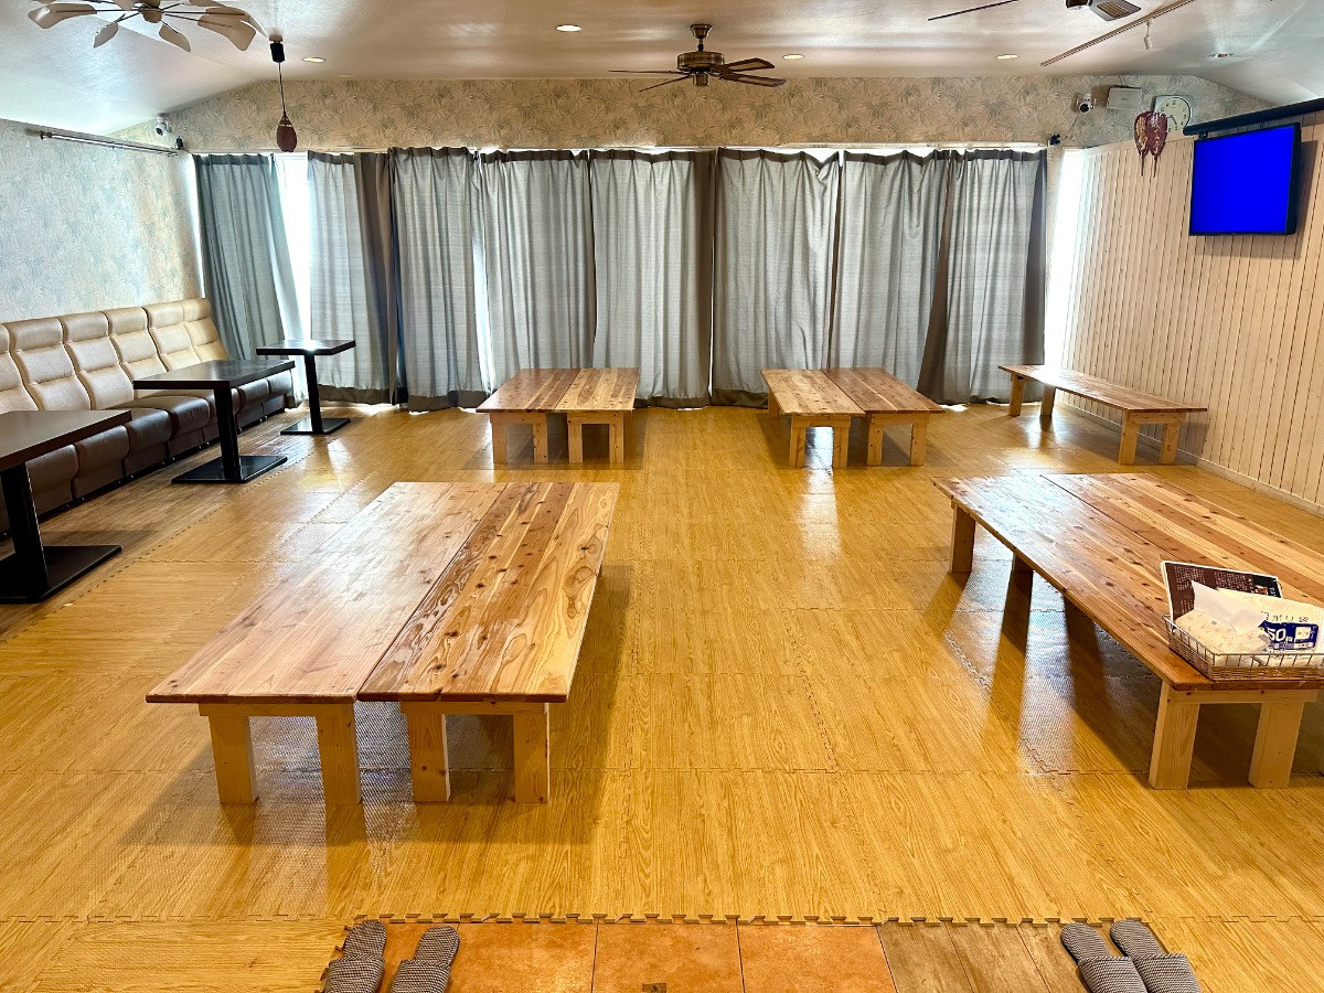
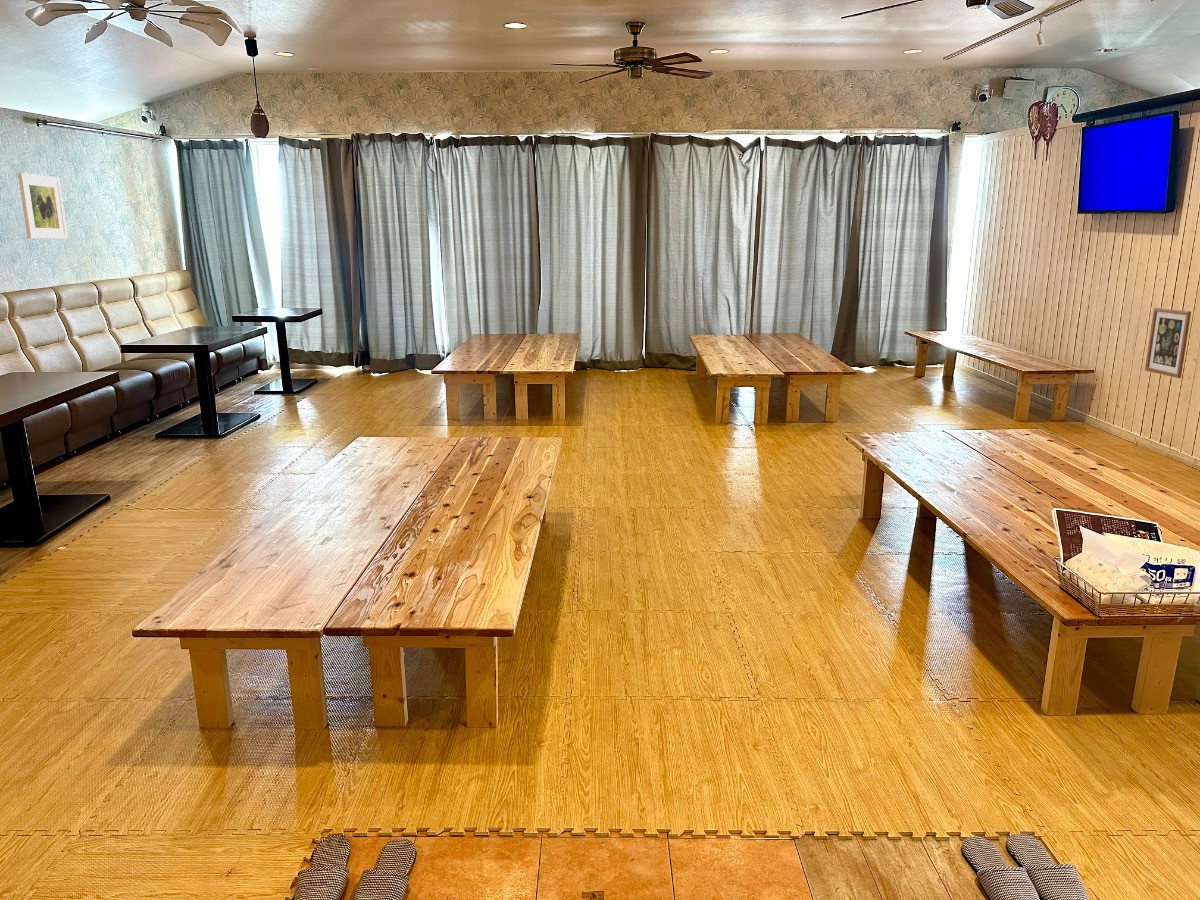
+ wall art [1144,307,1192,379]
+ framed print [17,172,69,240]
